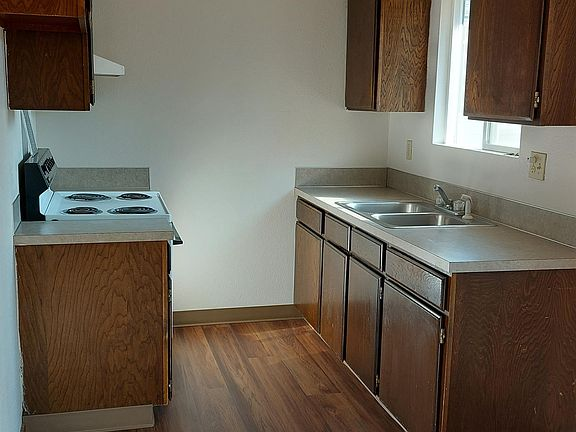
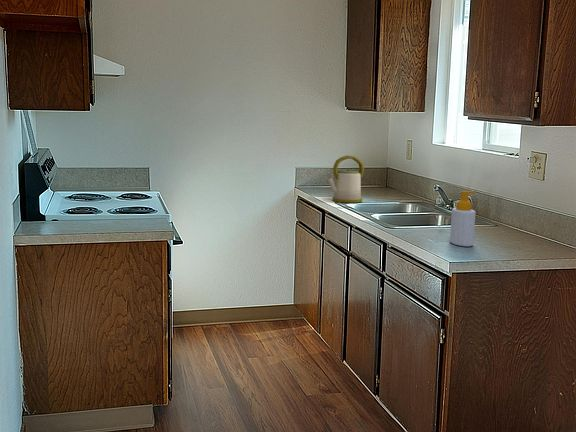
+ soap bottle [449,190,477,247]
+ kettle [327,154,365,203]
